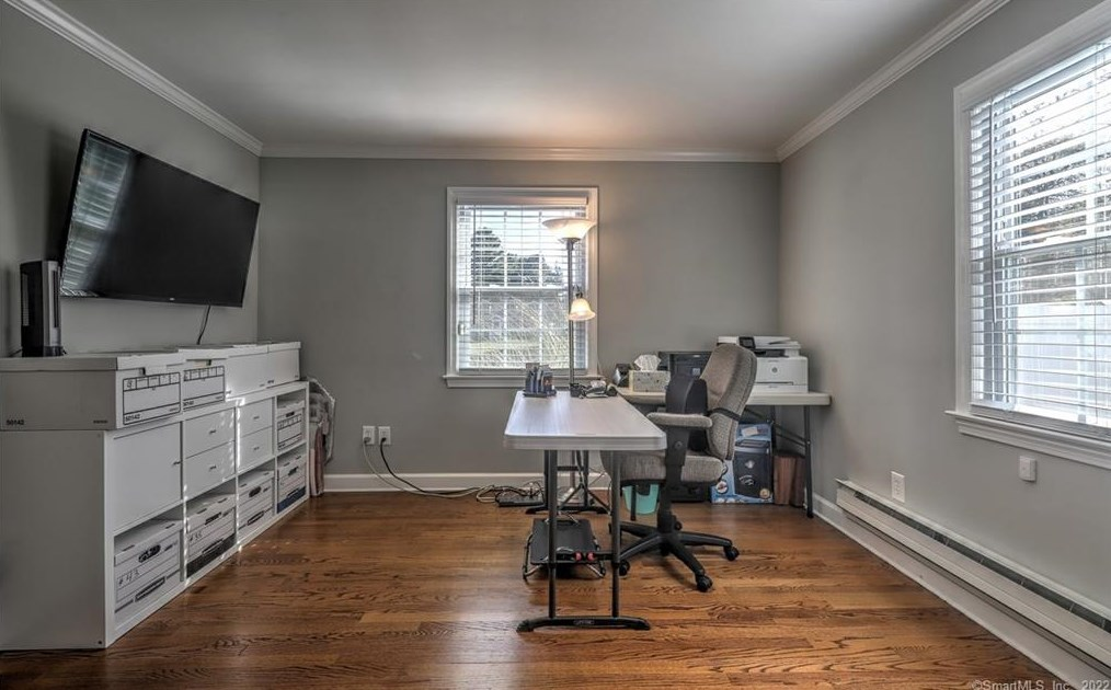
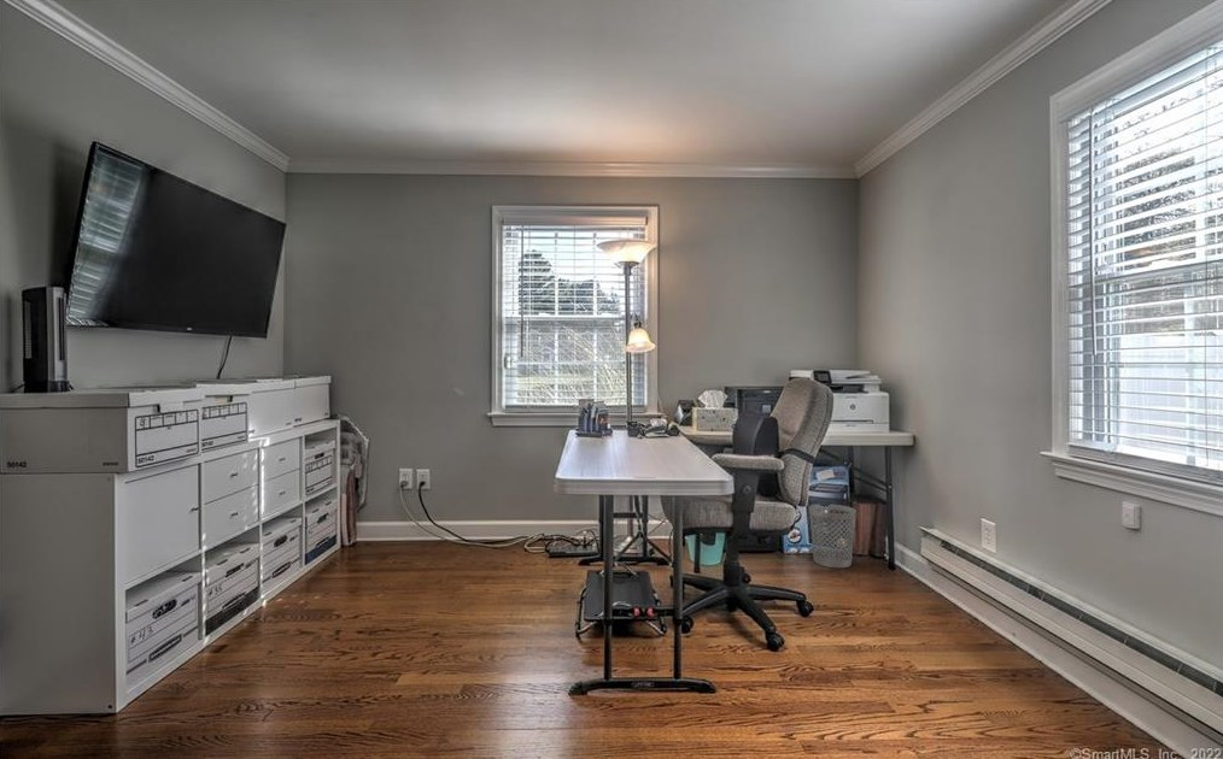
+ wastebasket [808,504,858,569]
